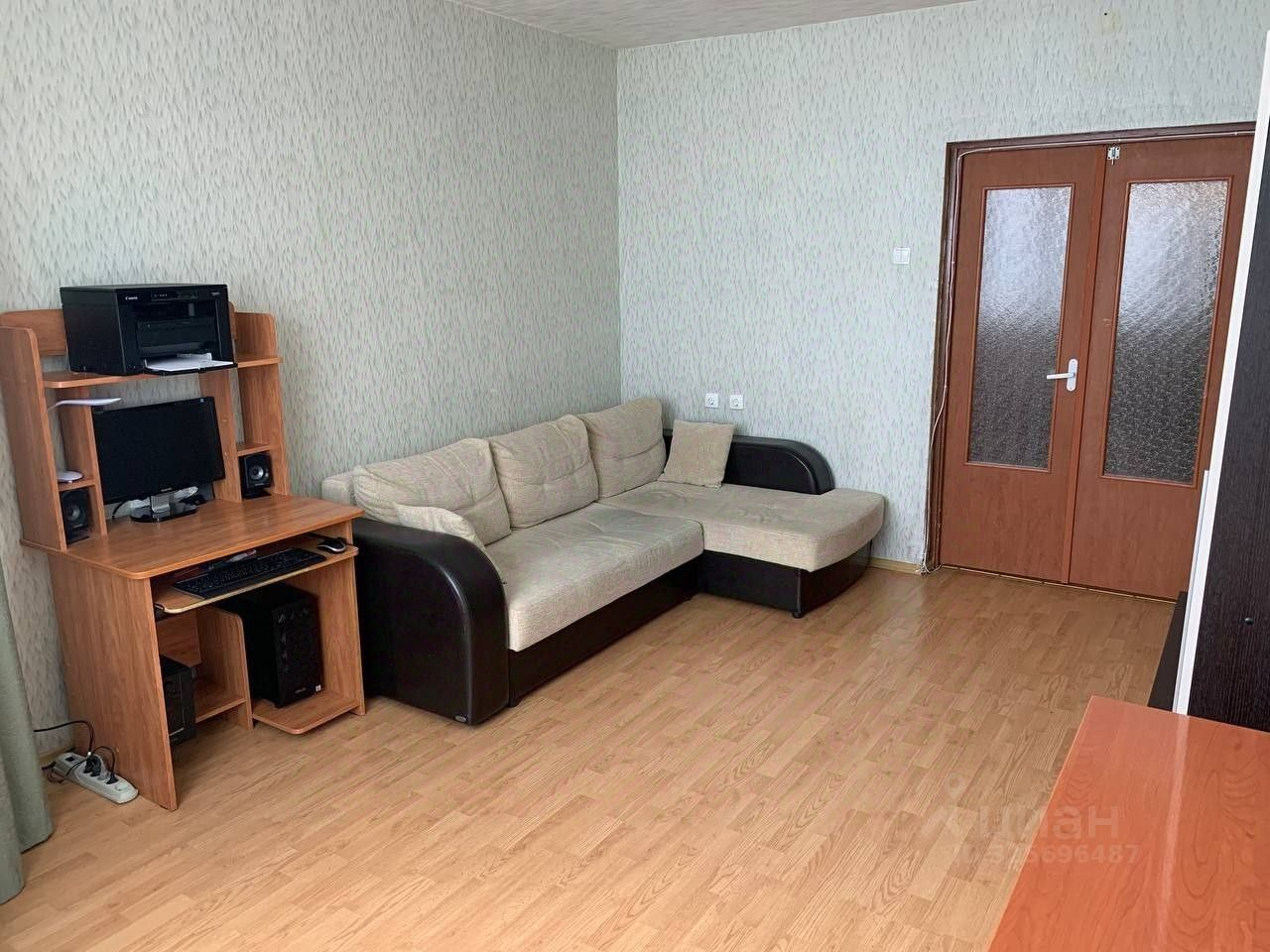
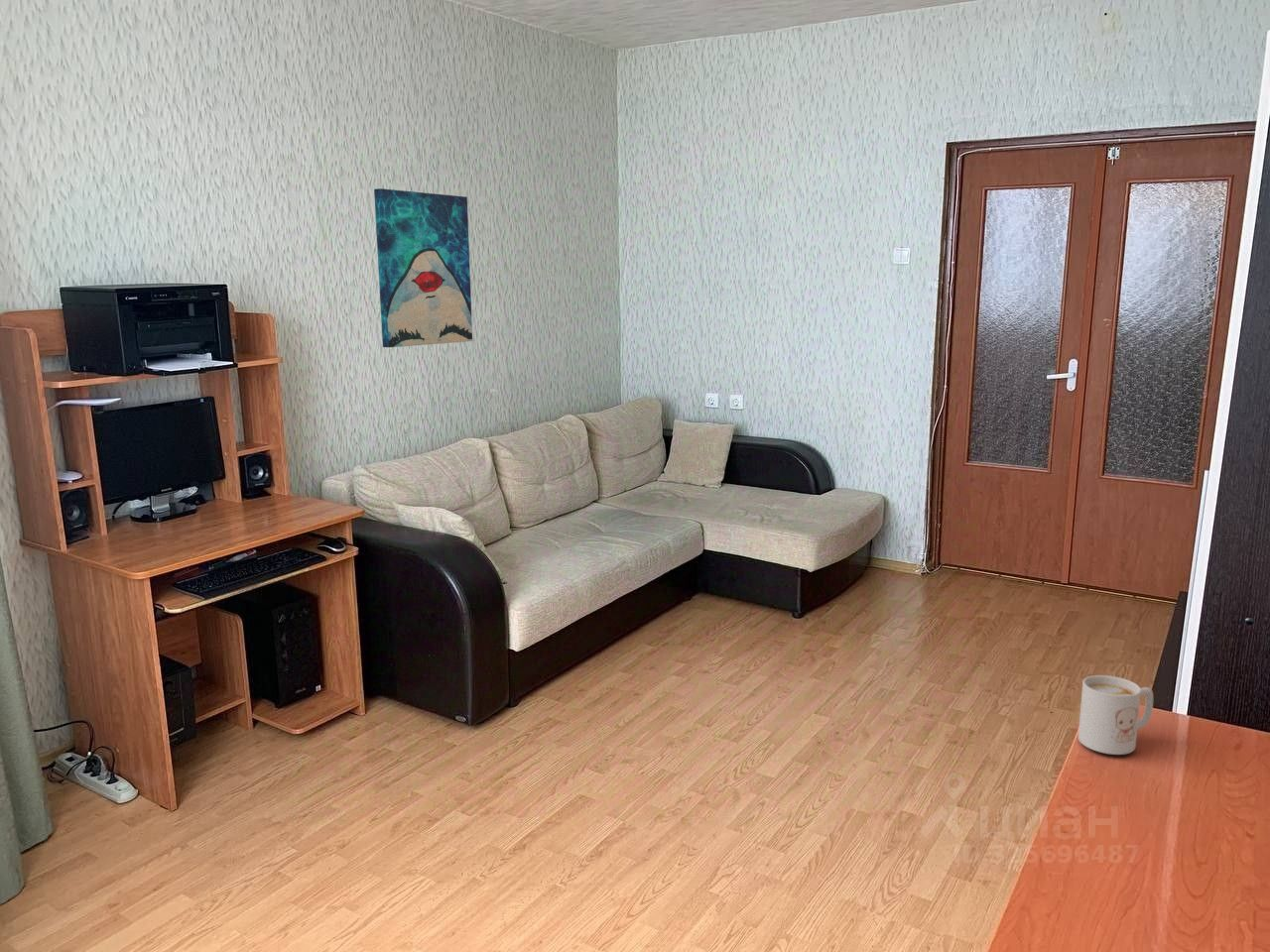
+ mug [1078,674,1154,756]
+ wall art [373,187,473,348]
